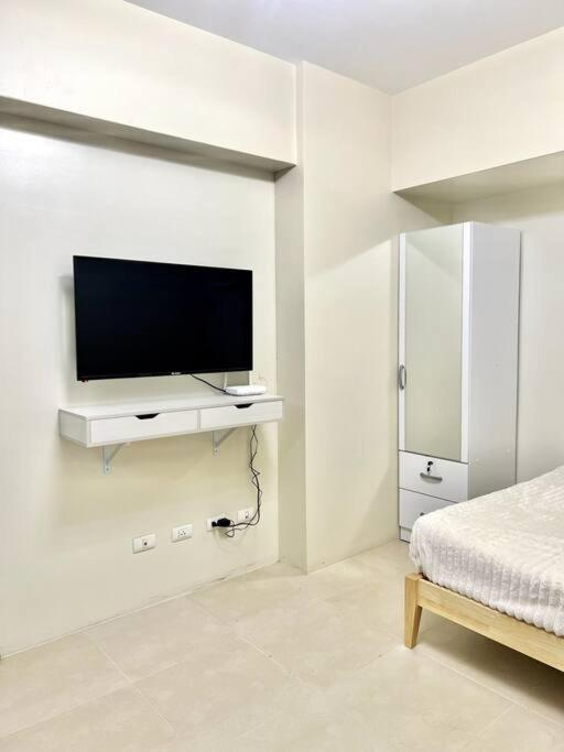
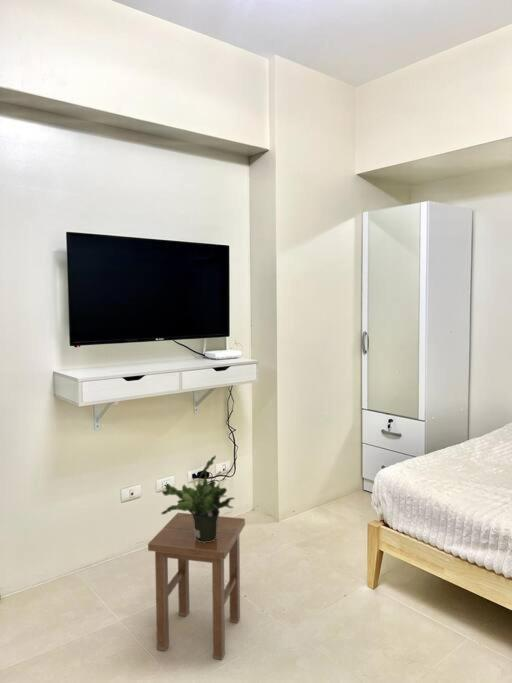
+ stool [147,512,246,661]
+ potted plant [160,455,236,543]
